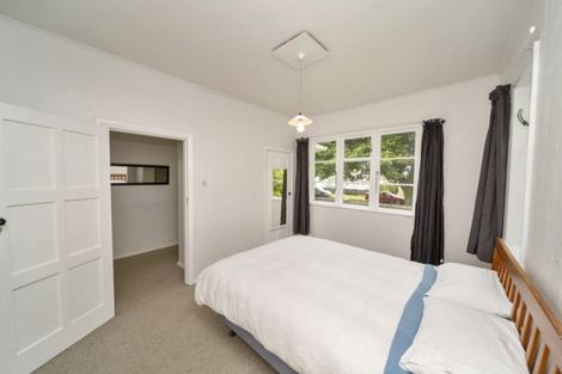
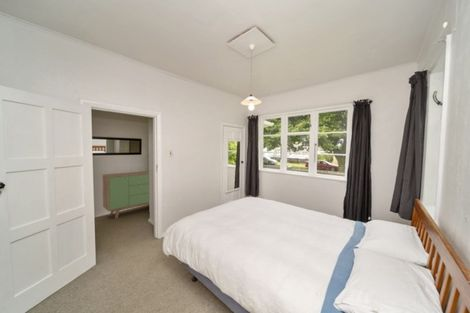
+ sideboard [102,170,150,220]
